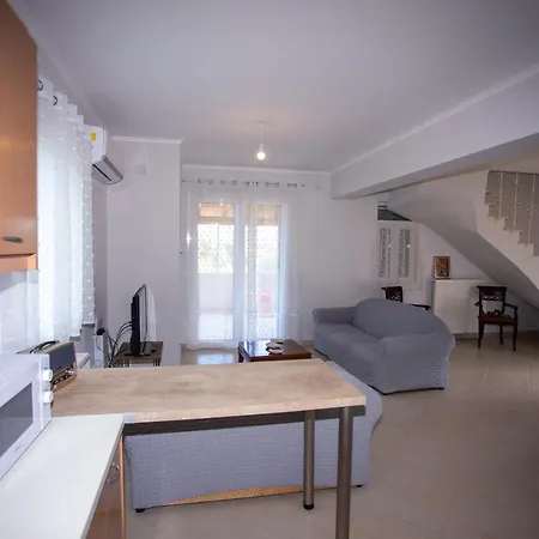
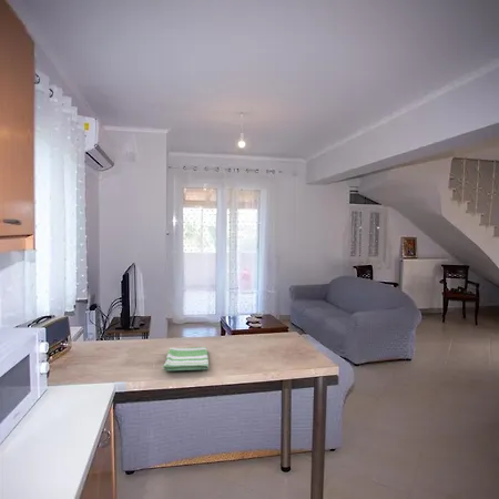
+ dish towel [161,346,210,371]
